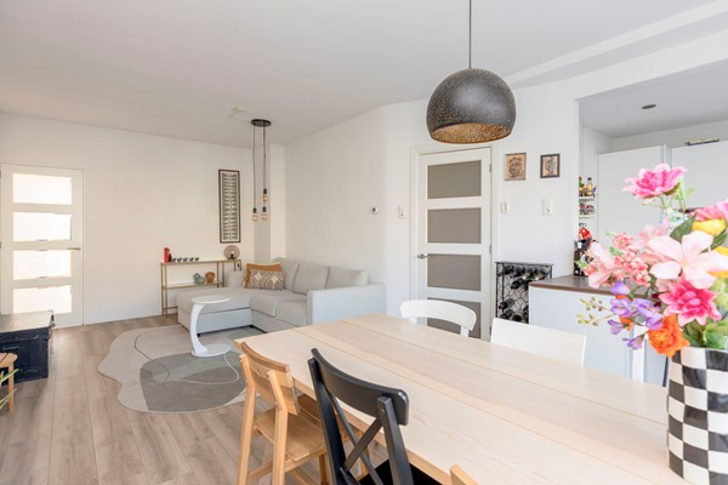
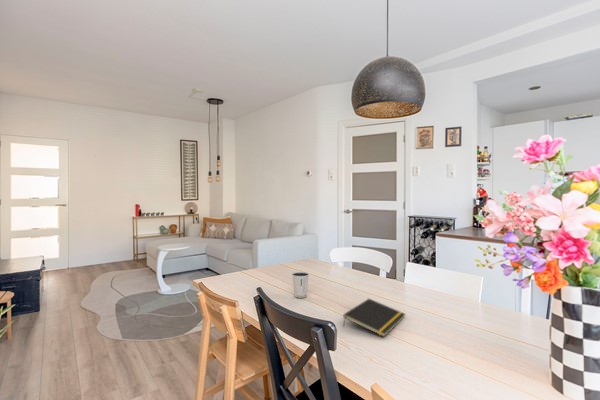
+ notepad [342,298,406,338]
+ dixie cup [291,271,310,299]
